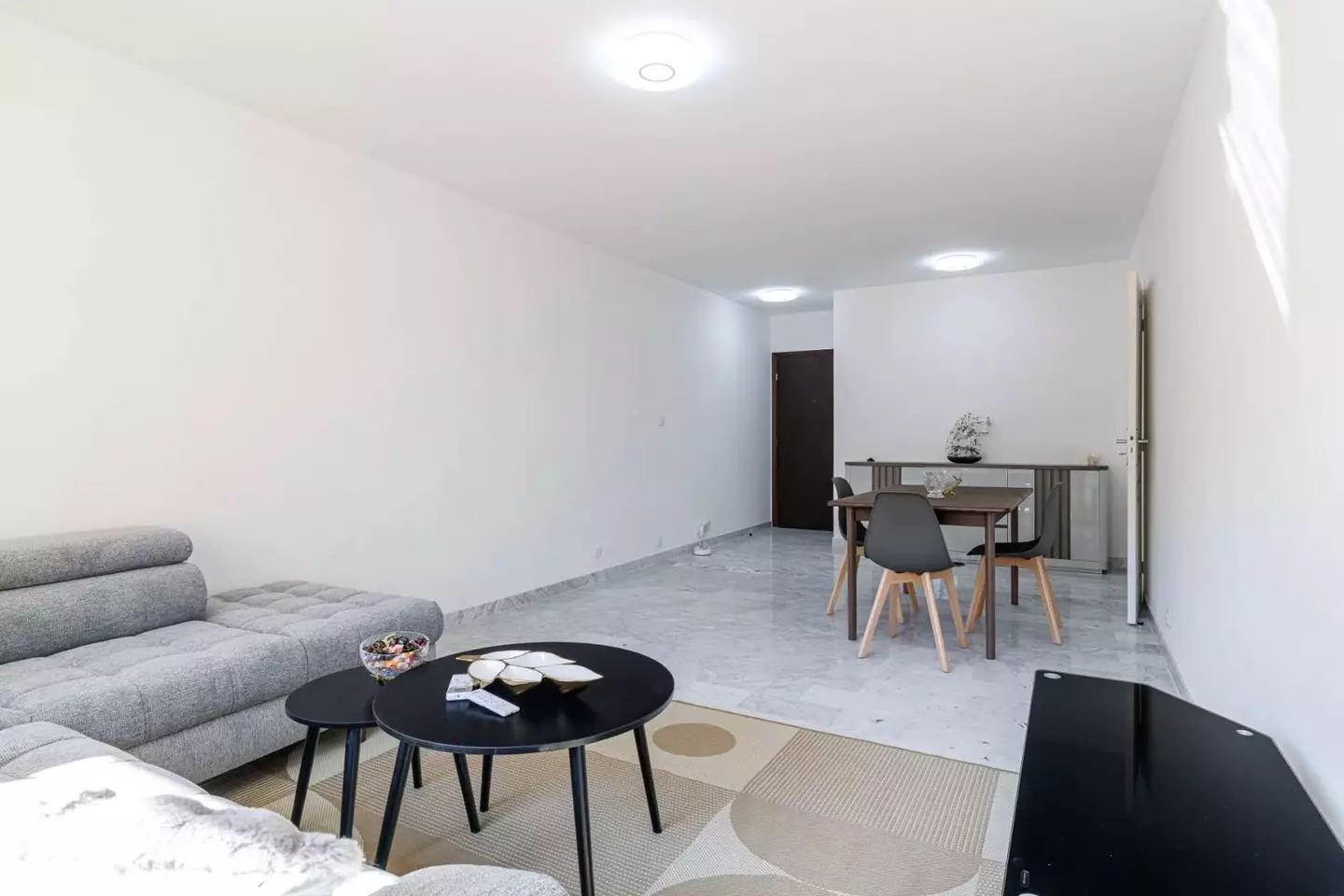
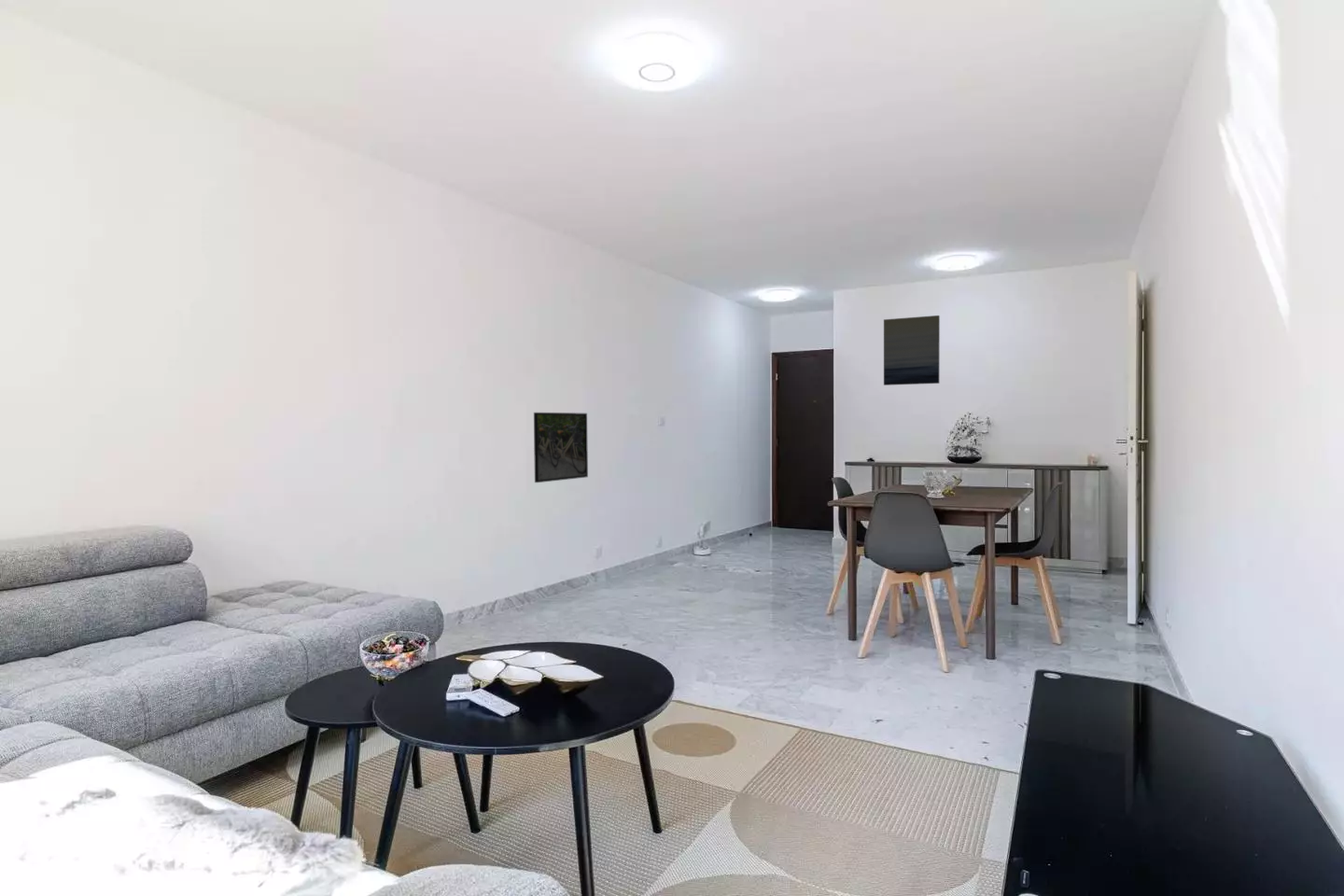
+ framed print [533,412,589,483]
+ wall art [883,315,941,386]
